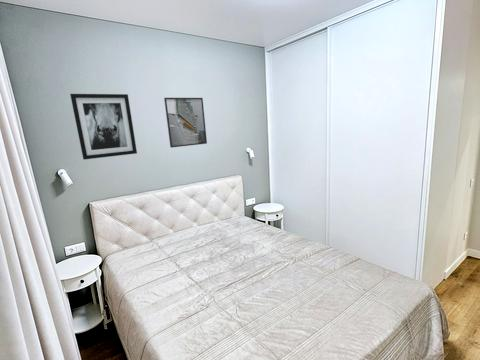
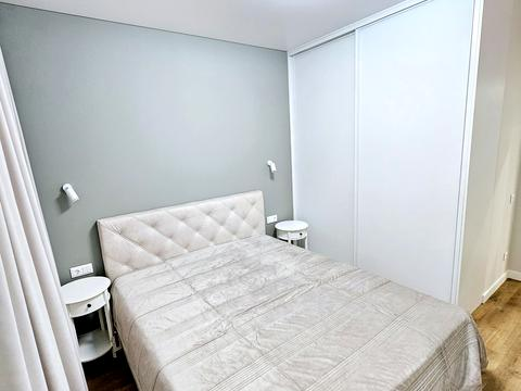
- wall art [69,93,138,161]
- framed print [163,97,208,149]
